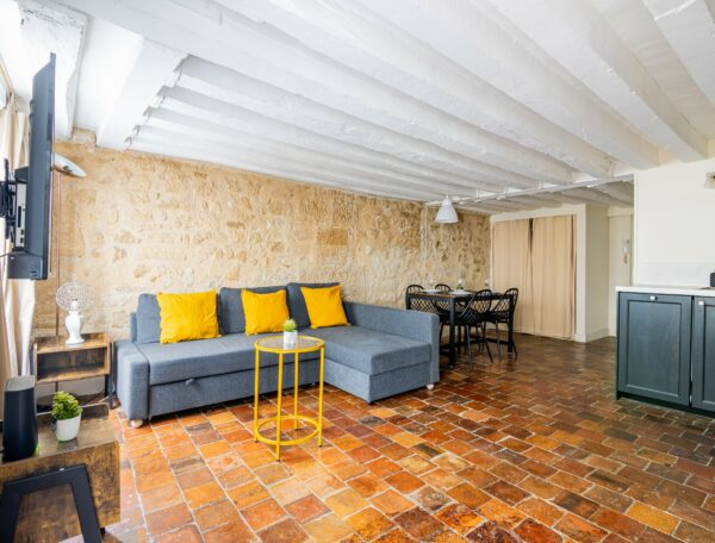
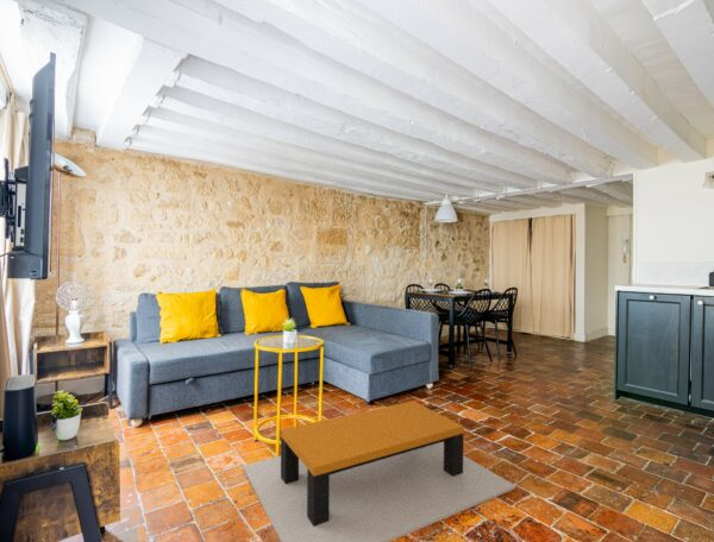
+ coffee table [242,401,516,542]
